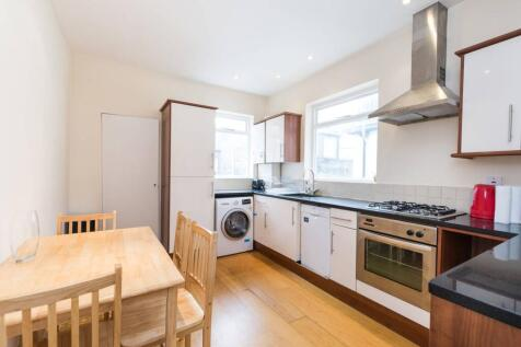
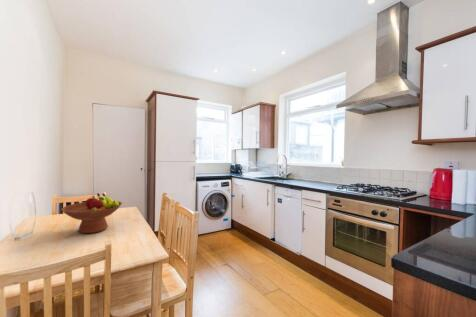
+ fruit bowl [60,192,123,234]
